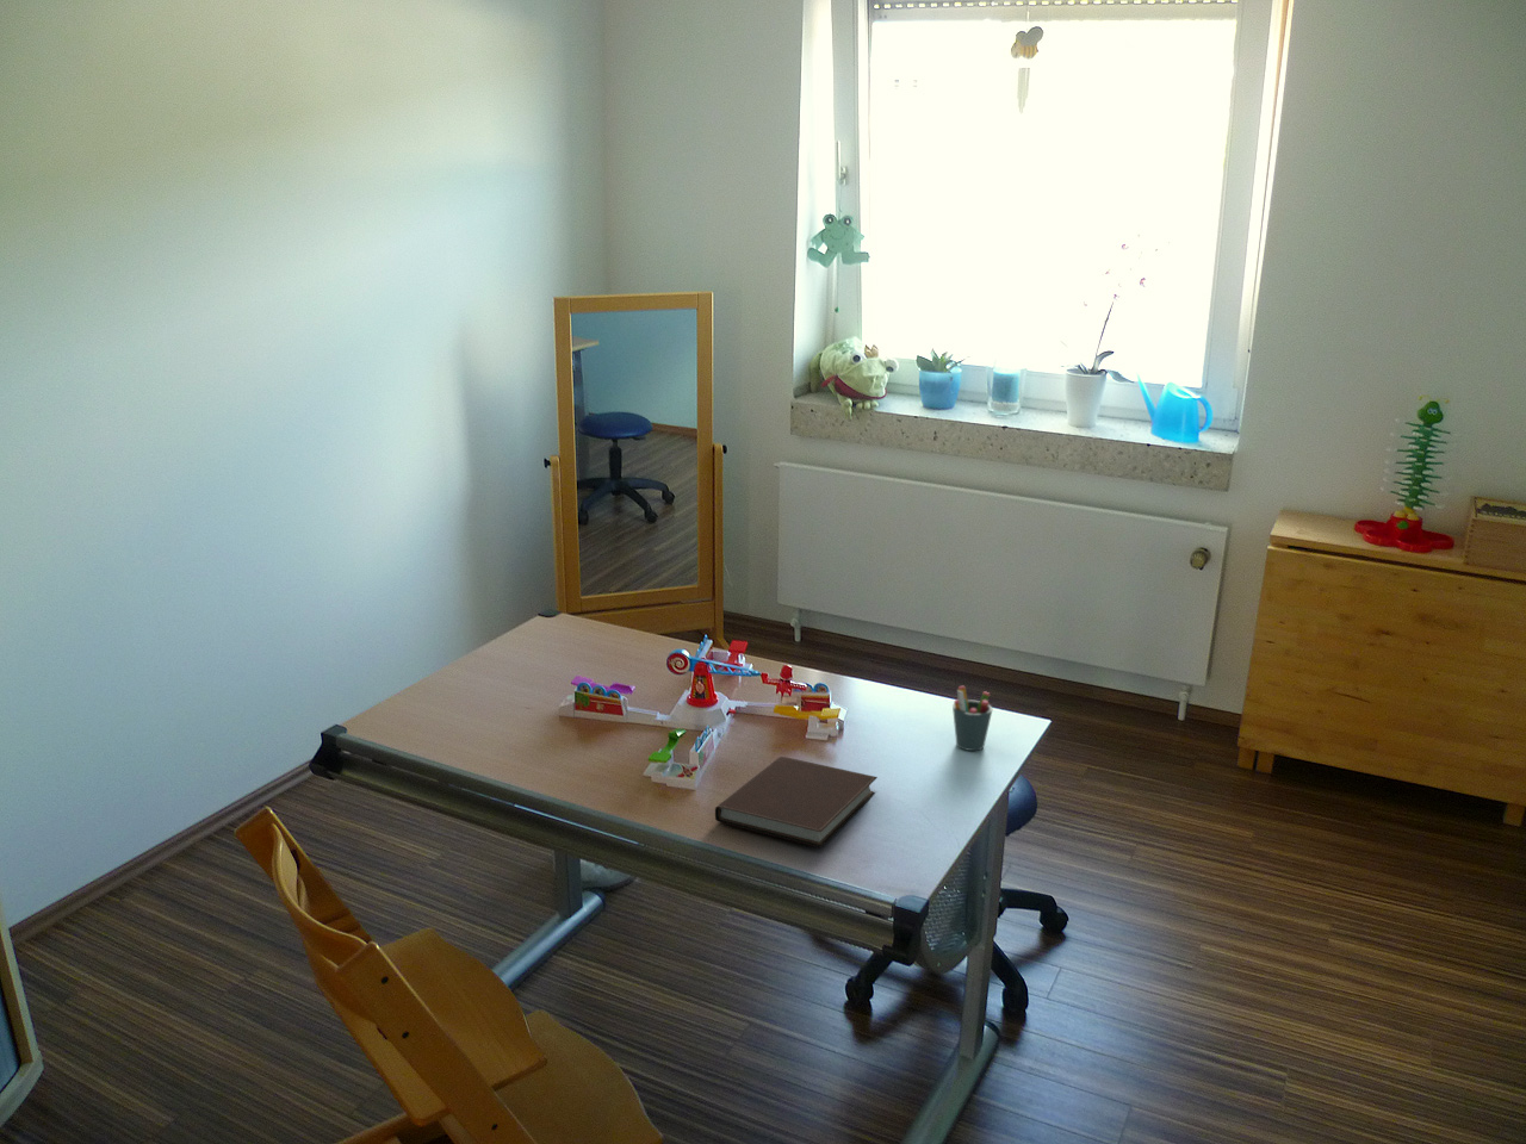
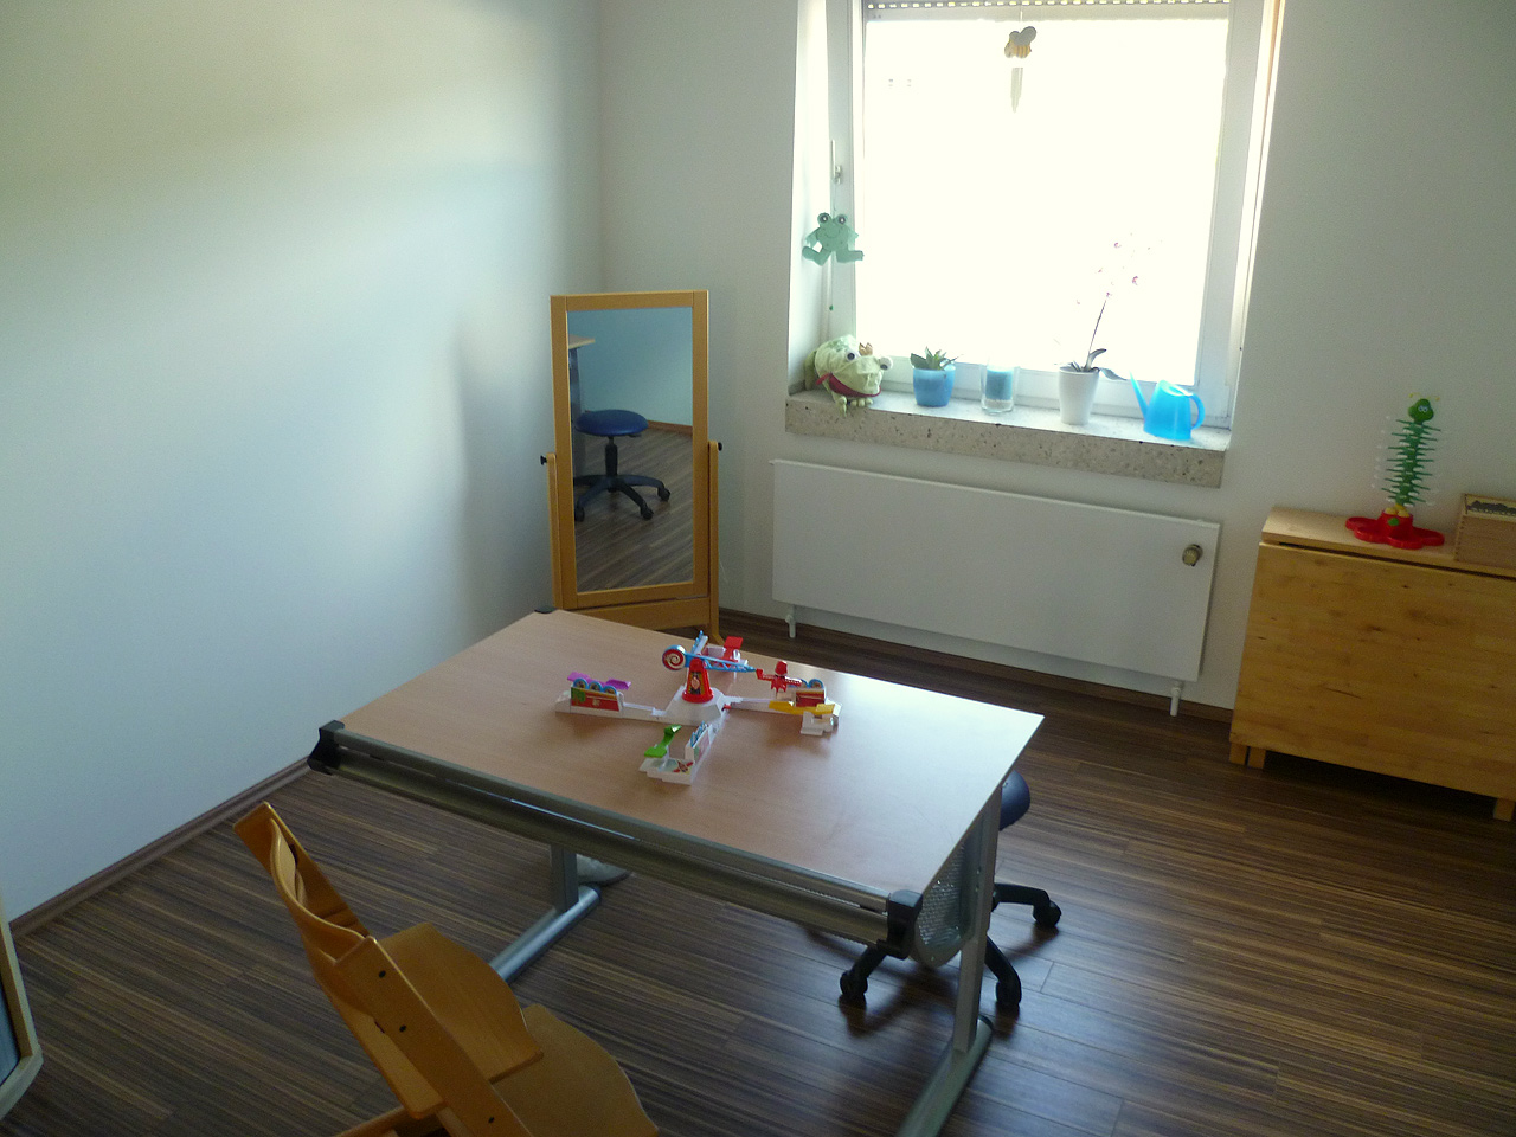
- notebook [714,756,878,848]
- pen holder [952,685,993,752]
